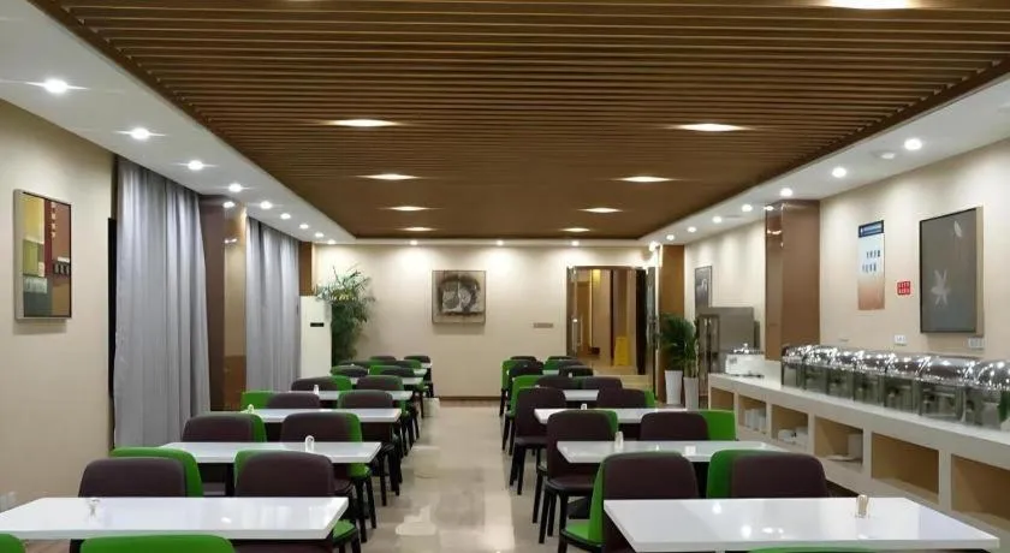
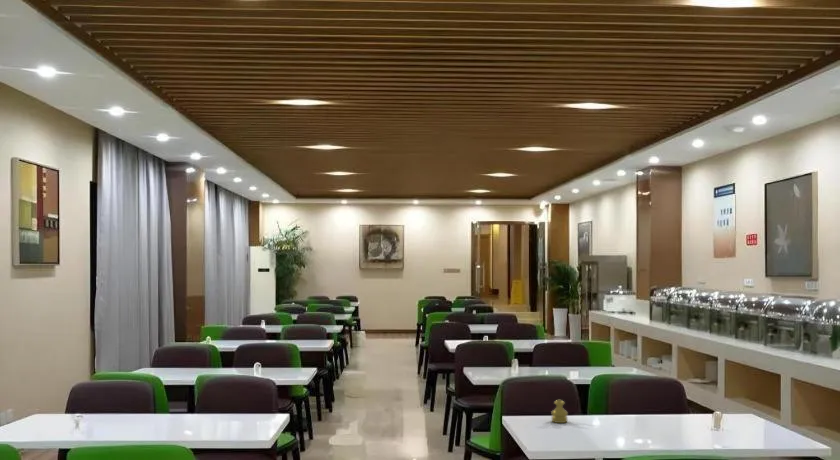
+ salt shaker [550,399,569,424]
